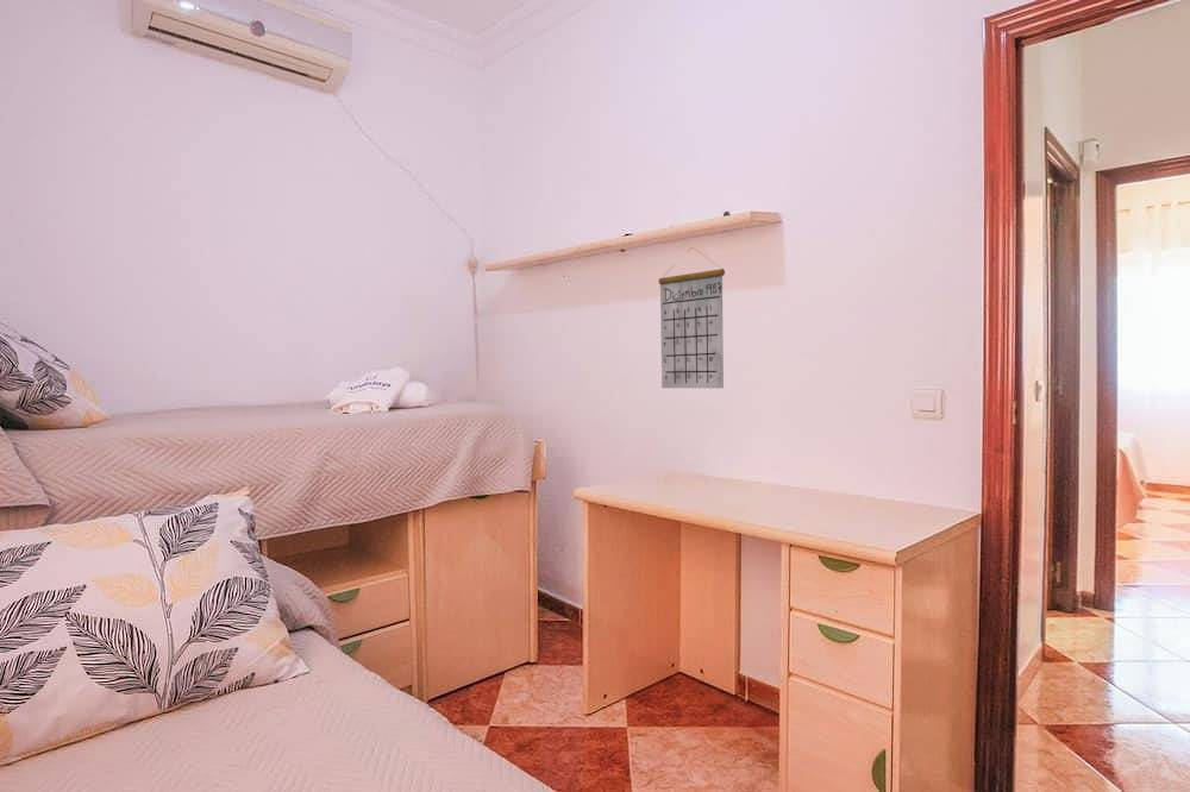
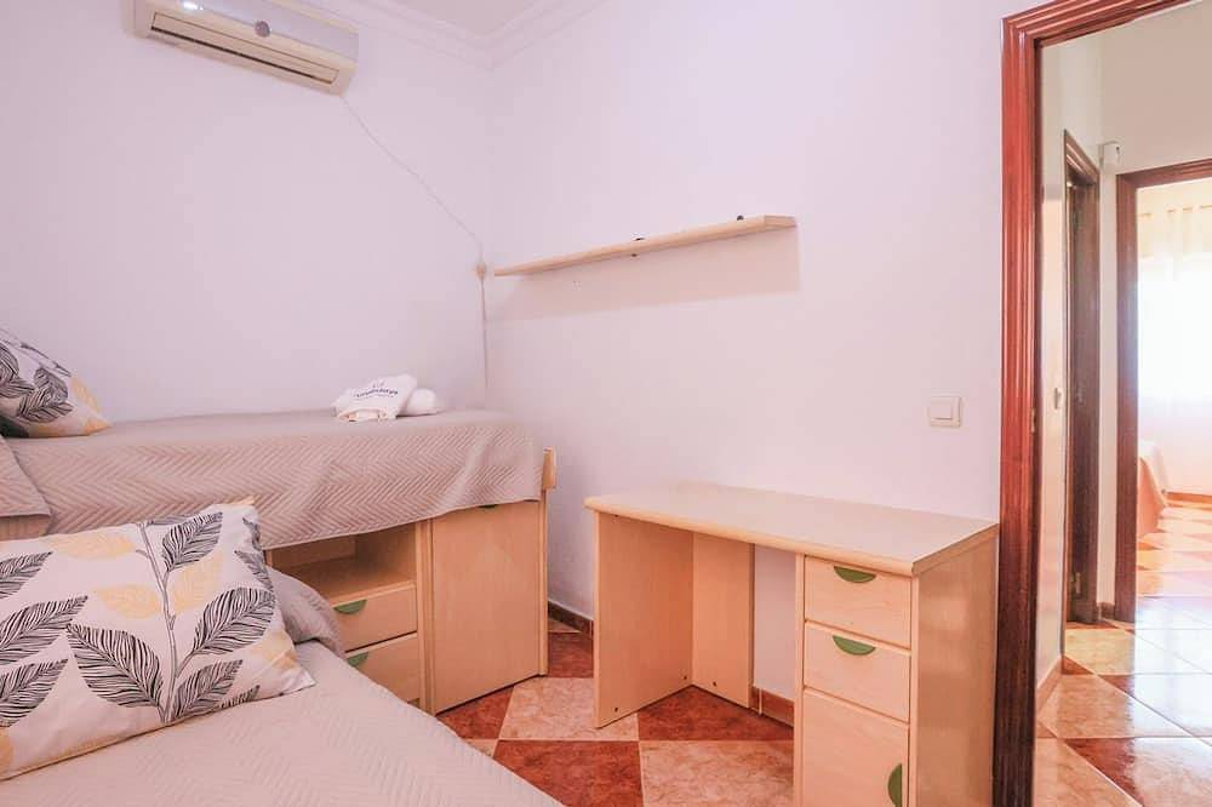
- calendar [657,246,726,389]
